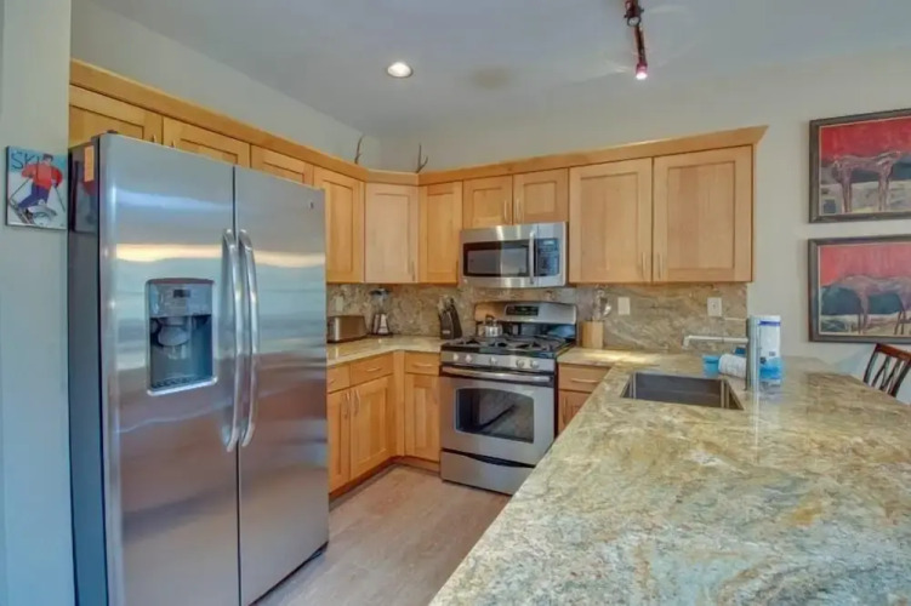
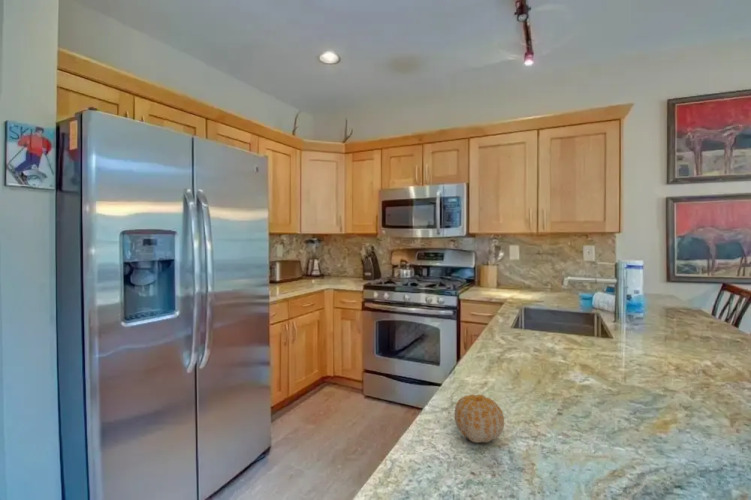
+ fruit [453,394,505,444]
